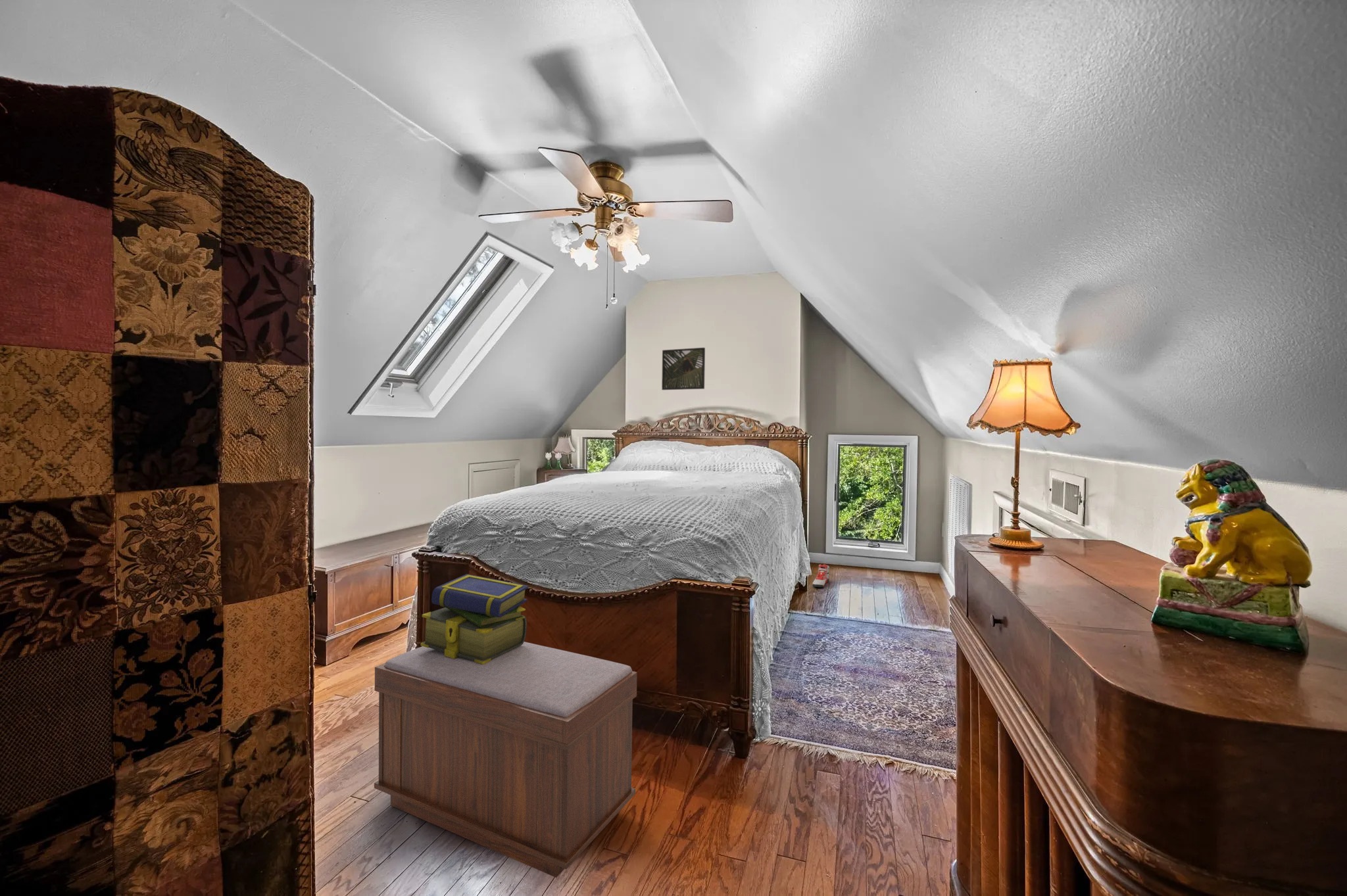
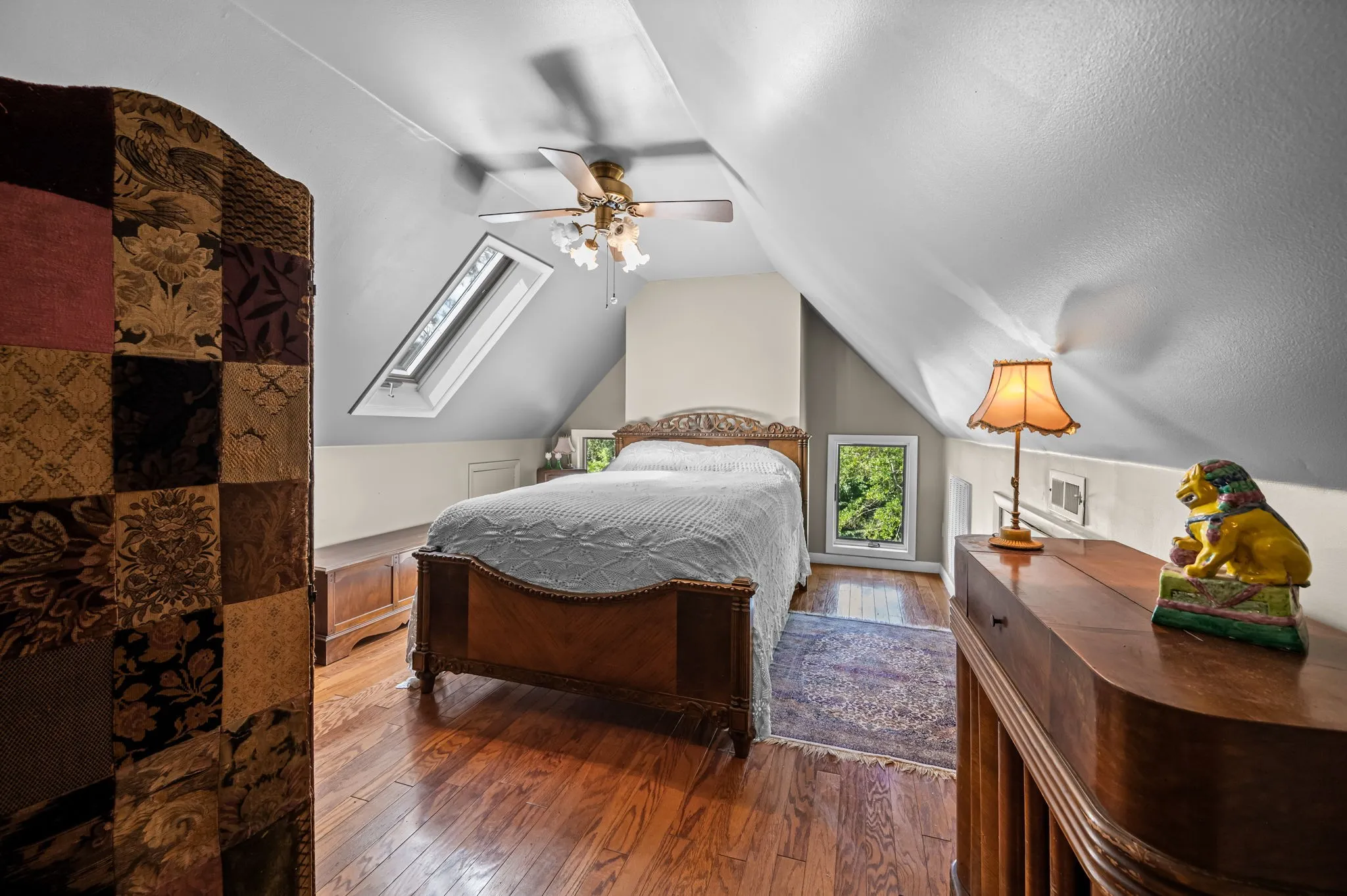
- sneaker [812,563,830,588]
- stack of books [420,573,529,665]
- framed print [661,347,706,390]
- bench [374,641,637,878]
